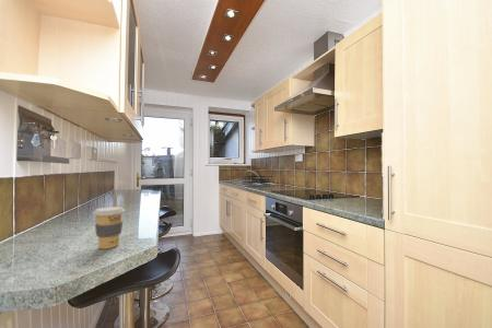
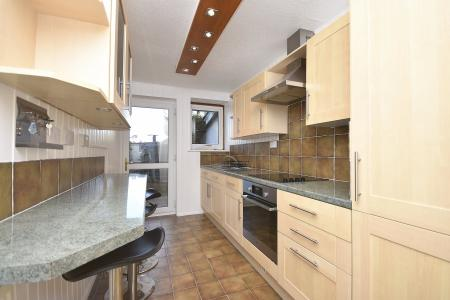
- coffee cup [92,206,126,250]
